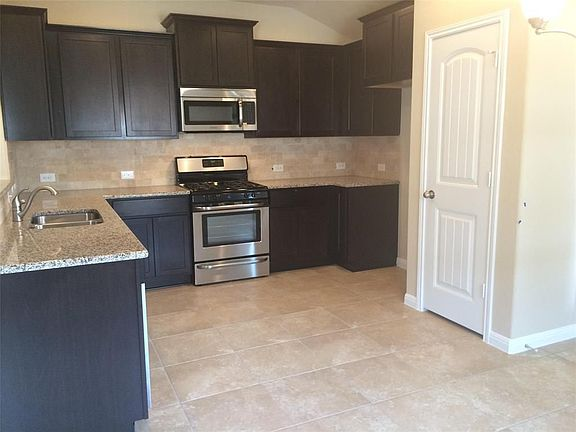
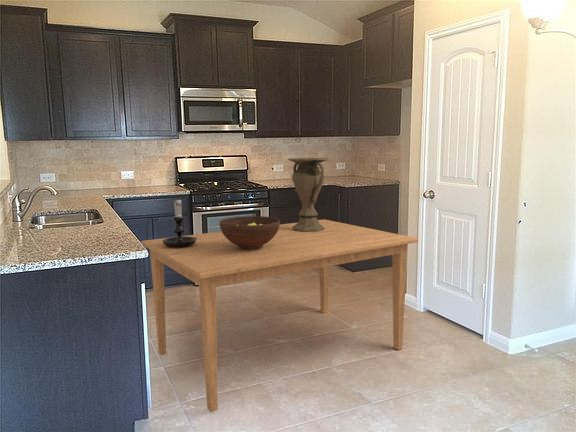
+ dining table [140,218,419,413]
+ fruit bowl [219,215,281,250]
+ vase [287,157,329,232]
+ candle holder [163,196,197,248]
